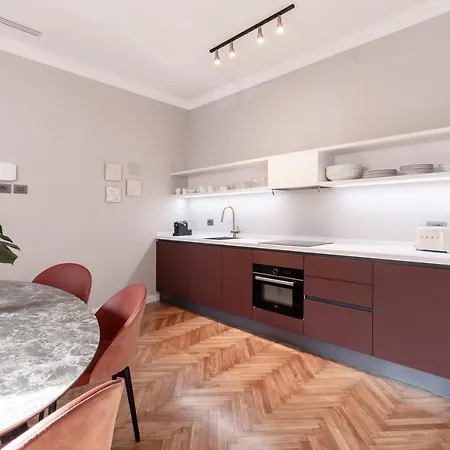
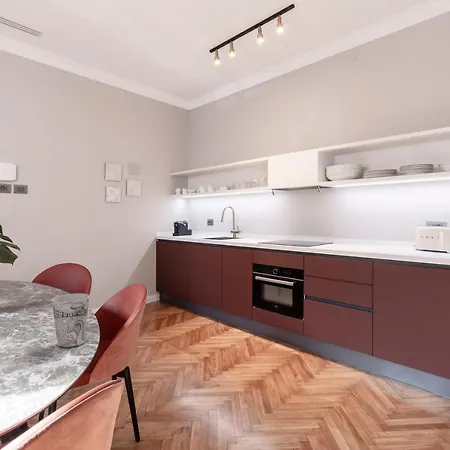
+ cup [51,293,90,349]
